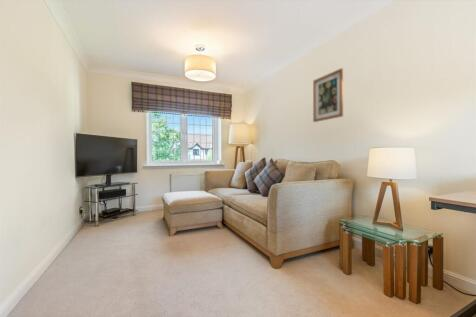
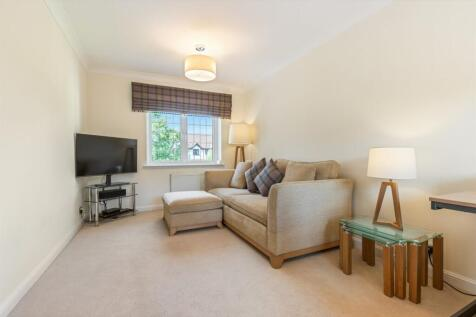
- wall art [312,67,344,123]
